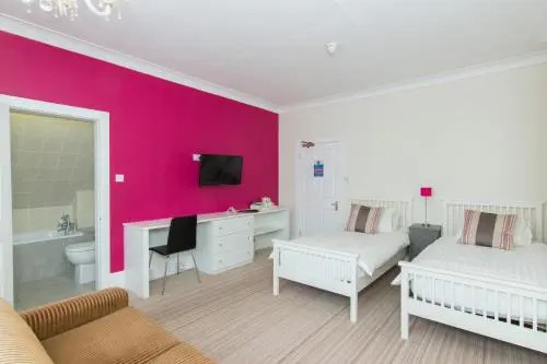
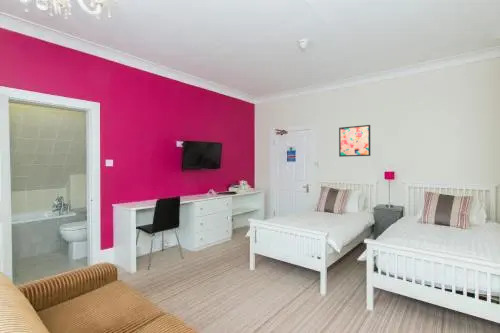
+ wall art [338,124,371,158]
